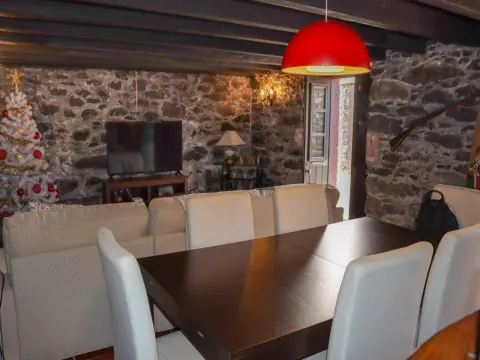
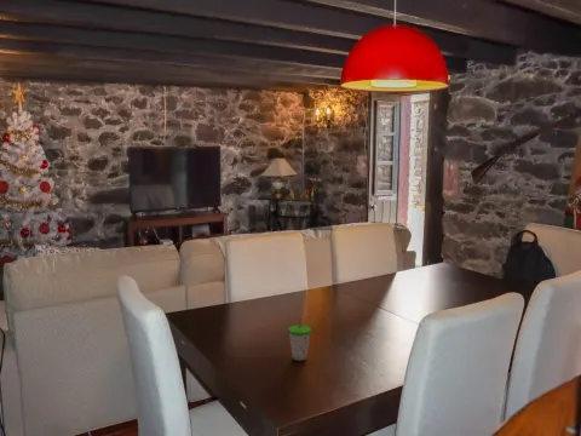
+ cup [287,310,312,362]
